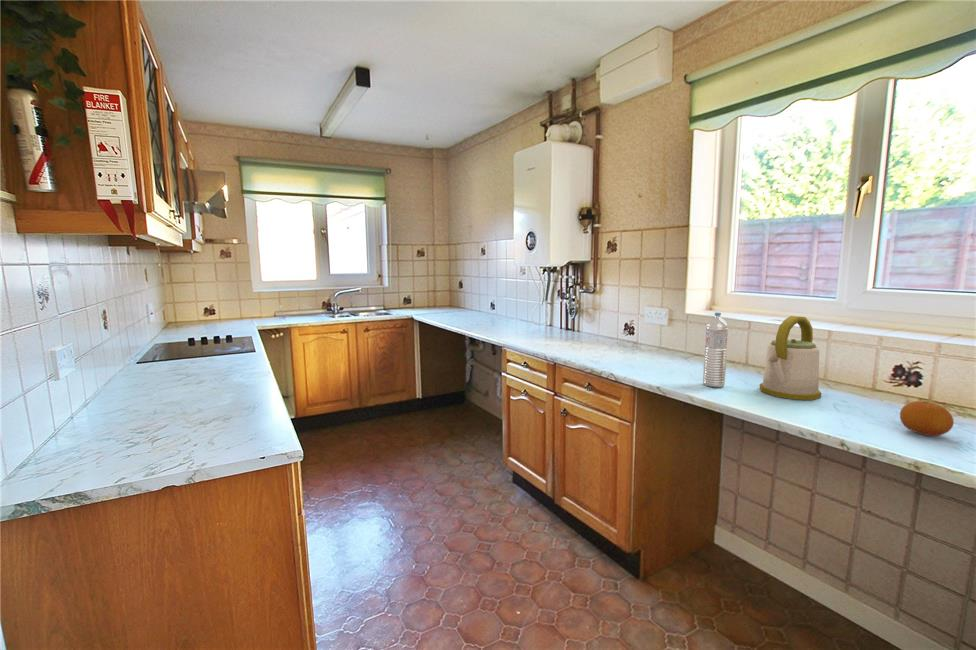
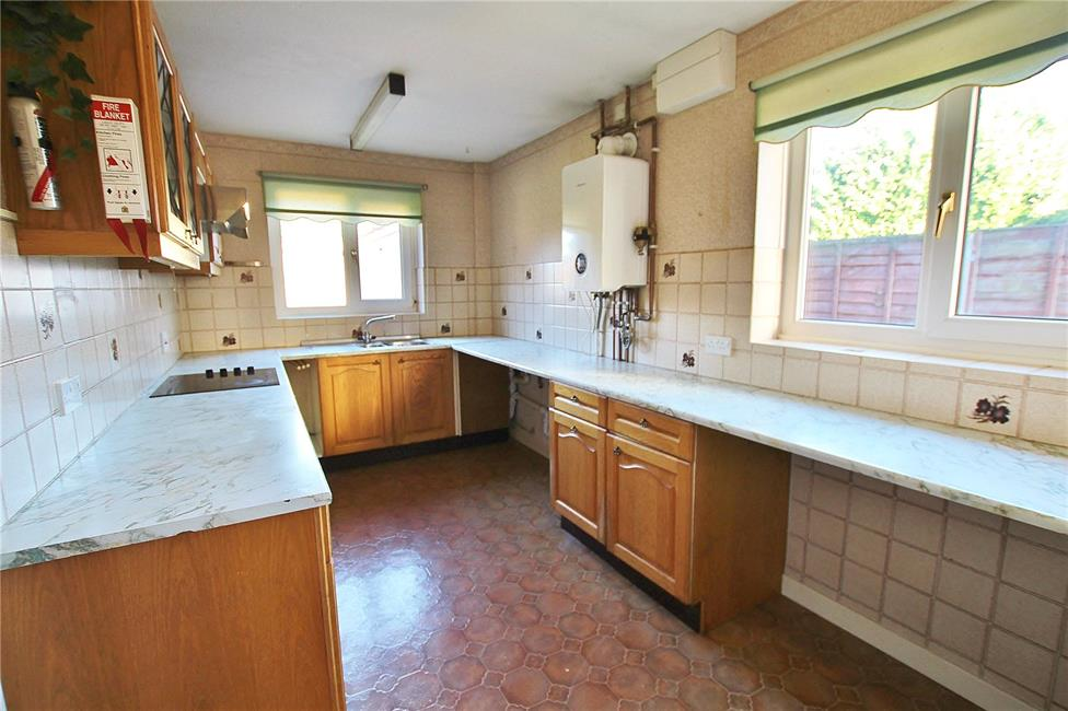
- water bottle [702,312,729,388]
- kettle [759,315,822,401]
- fruit [899,400,955,437]
